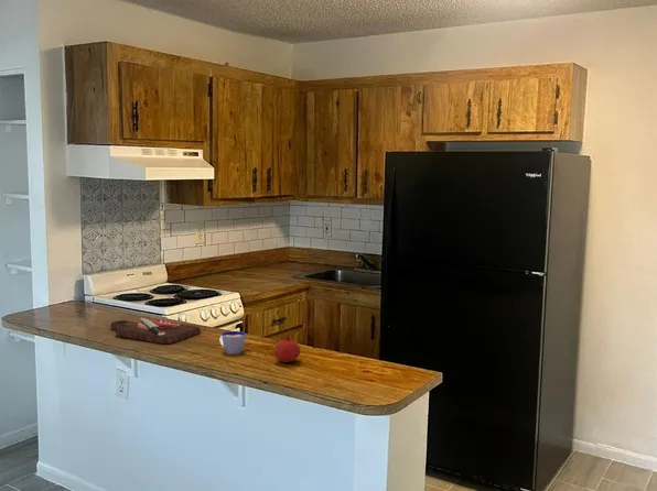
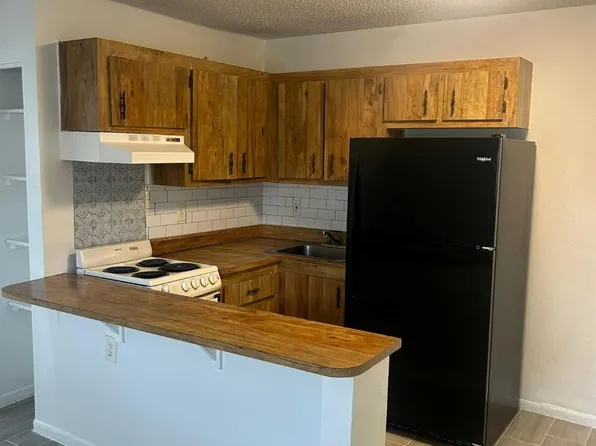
- cutting board [109,317,202,345]
- cup [219,330,247,356]
- fruit [273,334,301,363]
